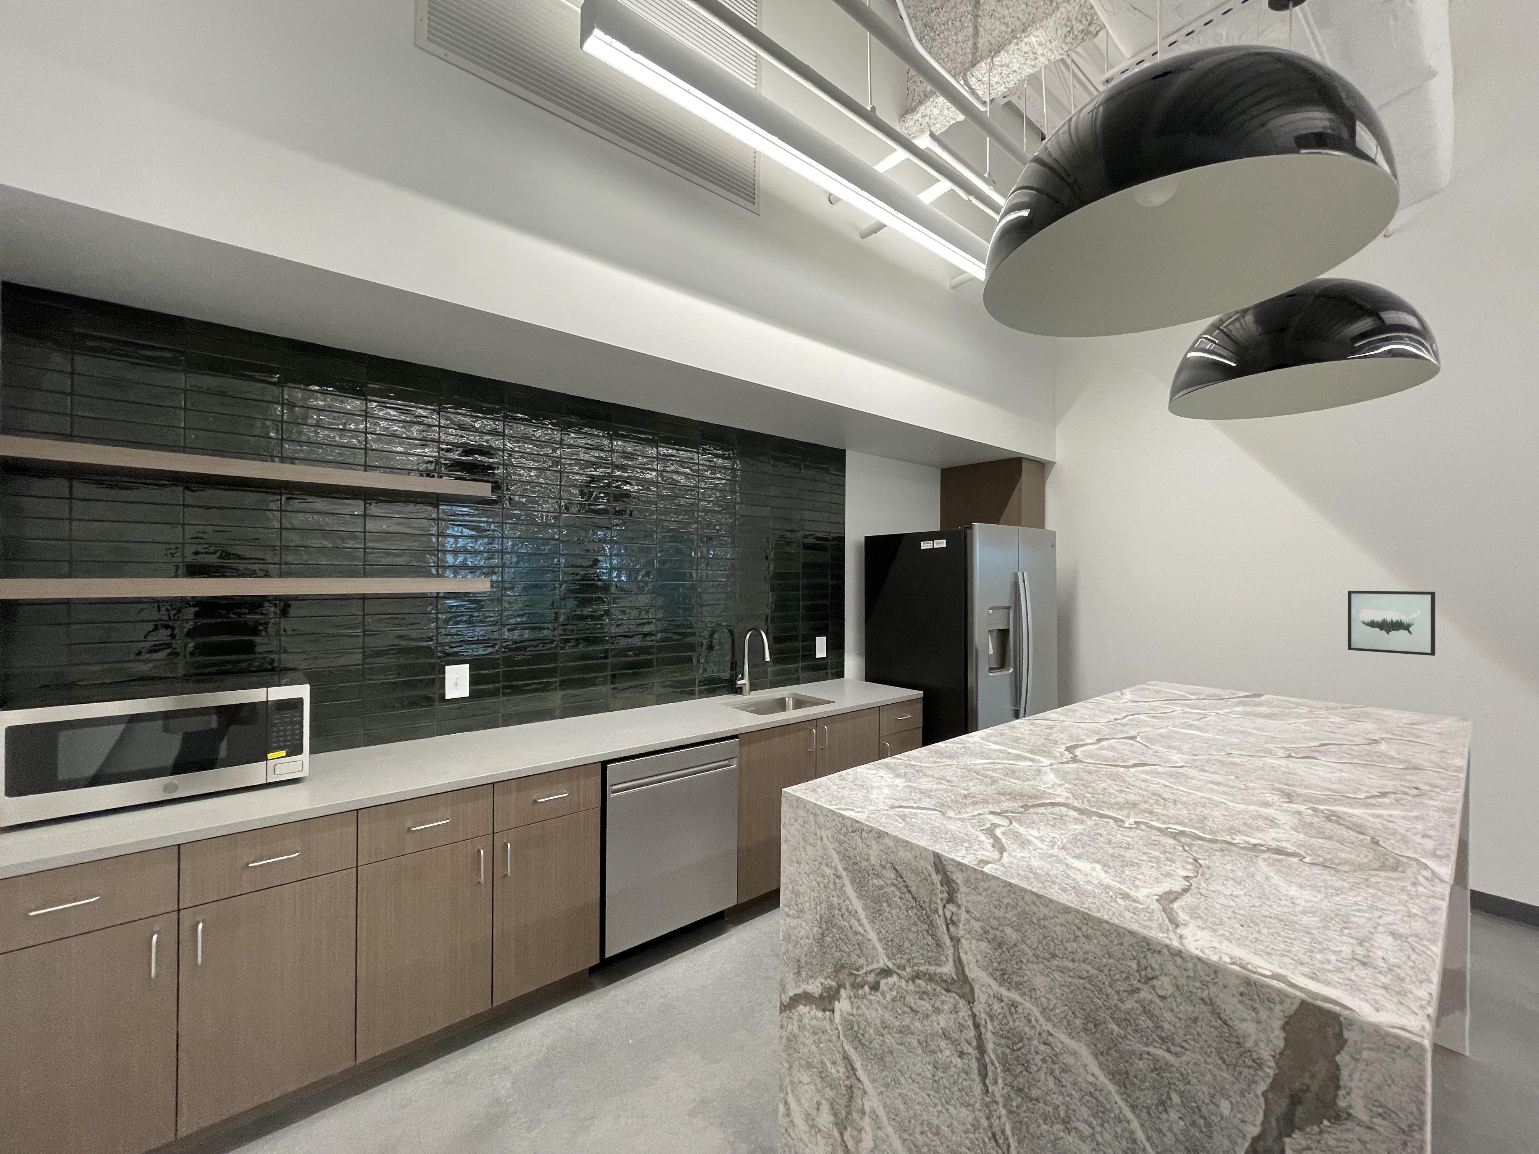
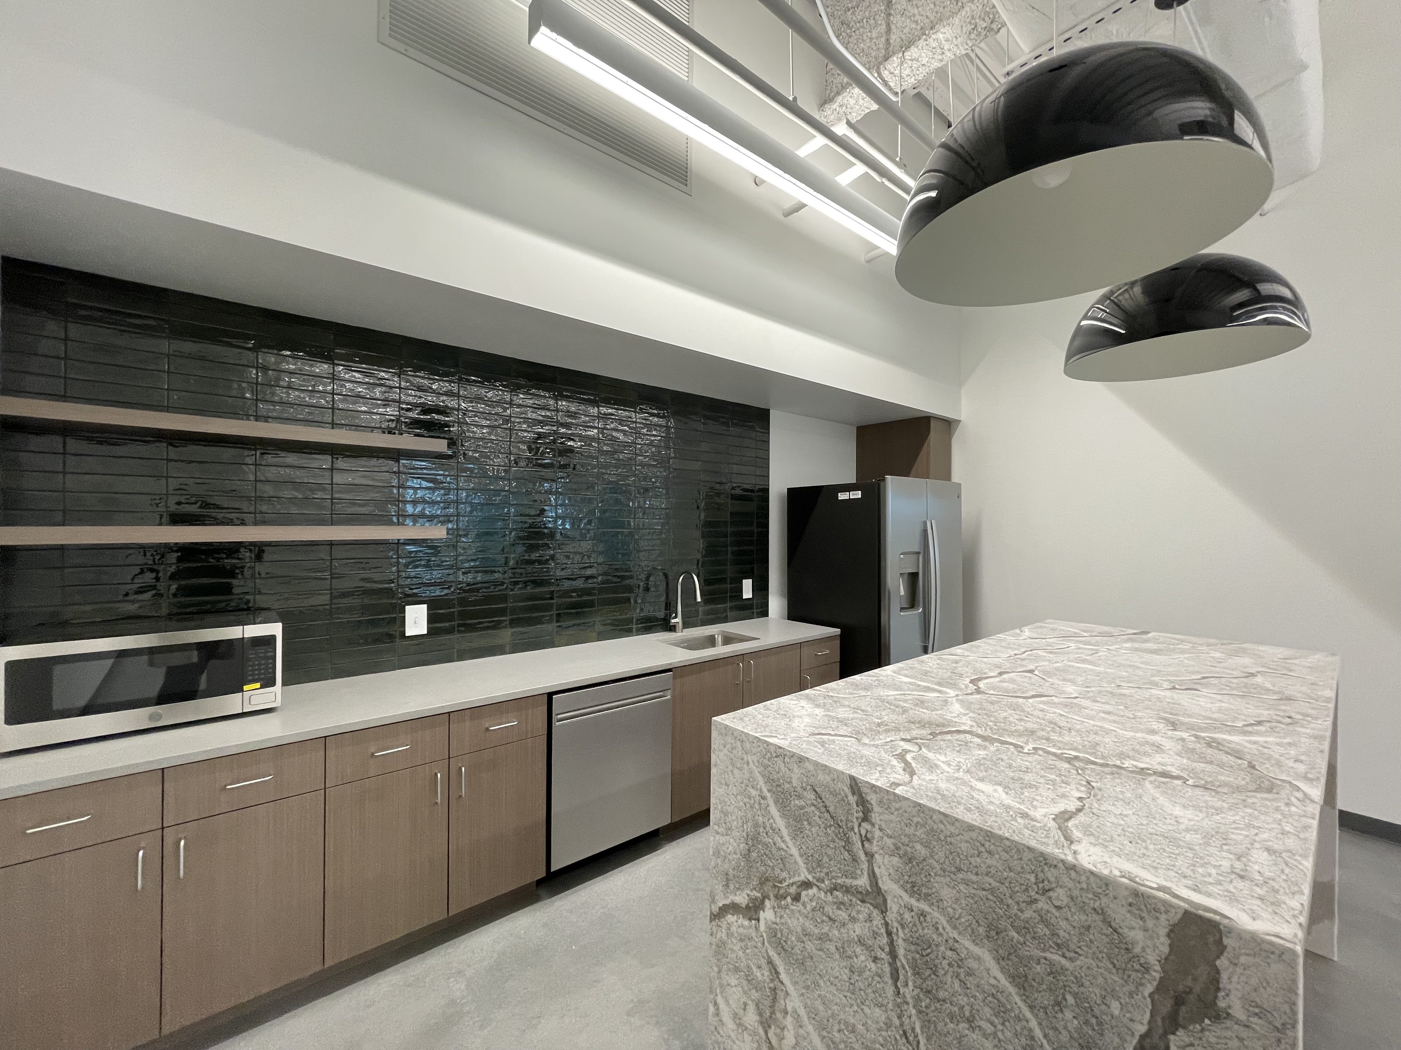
- wall art [1348,590,1436,656]
